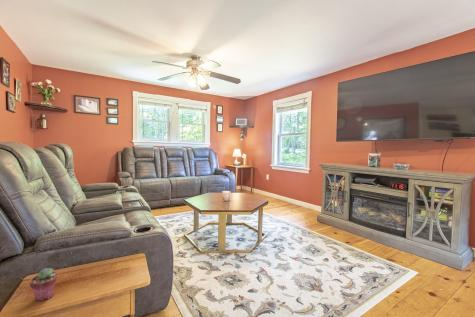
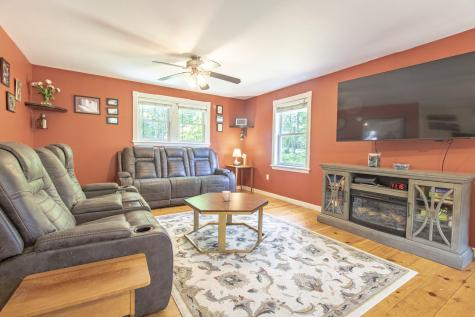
- potted succulent [29,267,59,302]
